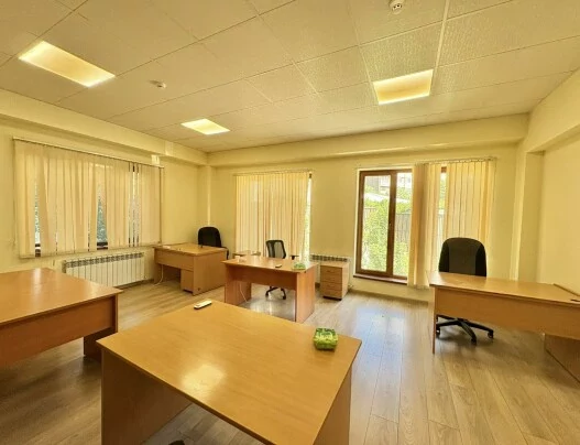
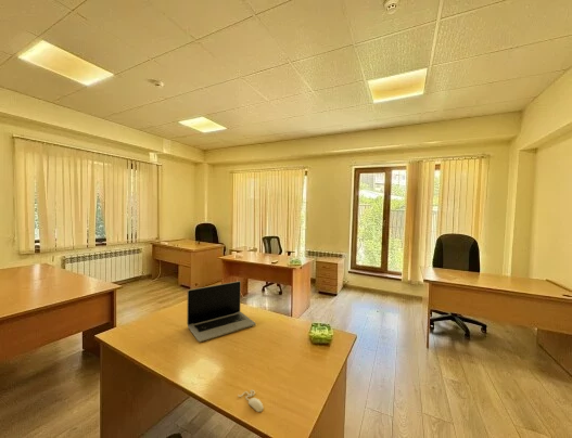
+ laptop [186,280,257,343]
+ computer mouse [237,389,264,413]
